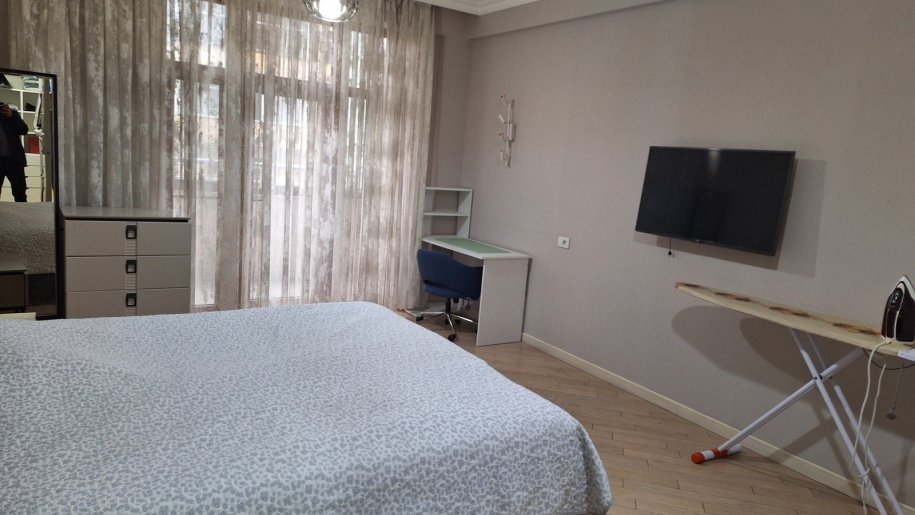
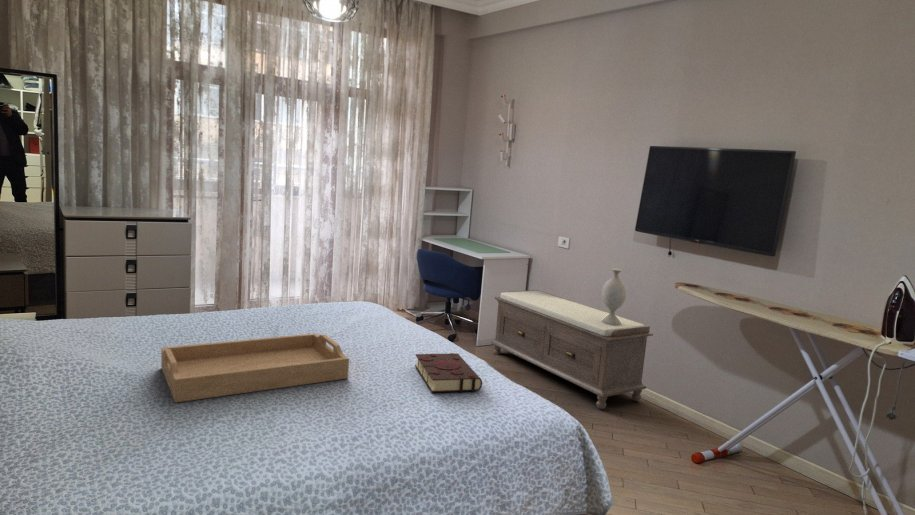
+ serving tray [160,332,350,403]
+ book [414,352,483,393]
+ bench [490,289,654,410]
+ decorative vase [601,267,628,325]
